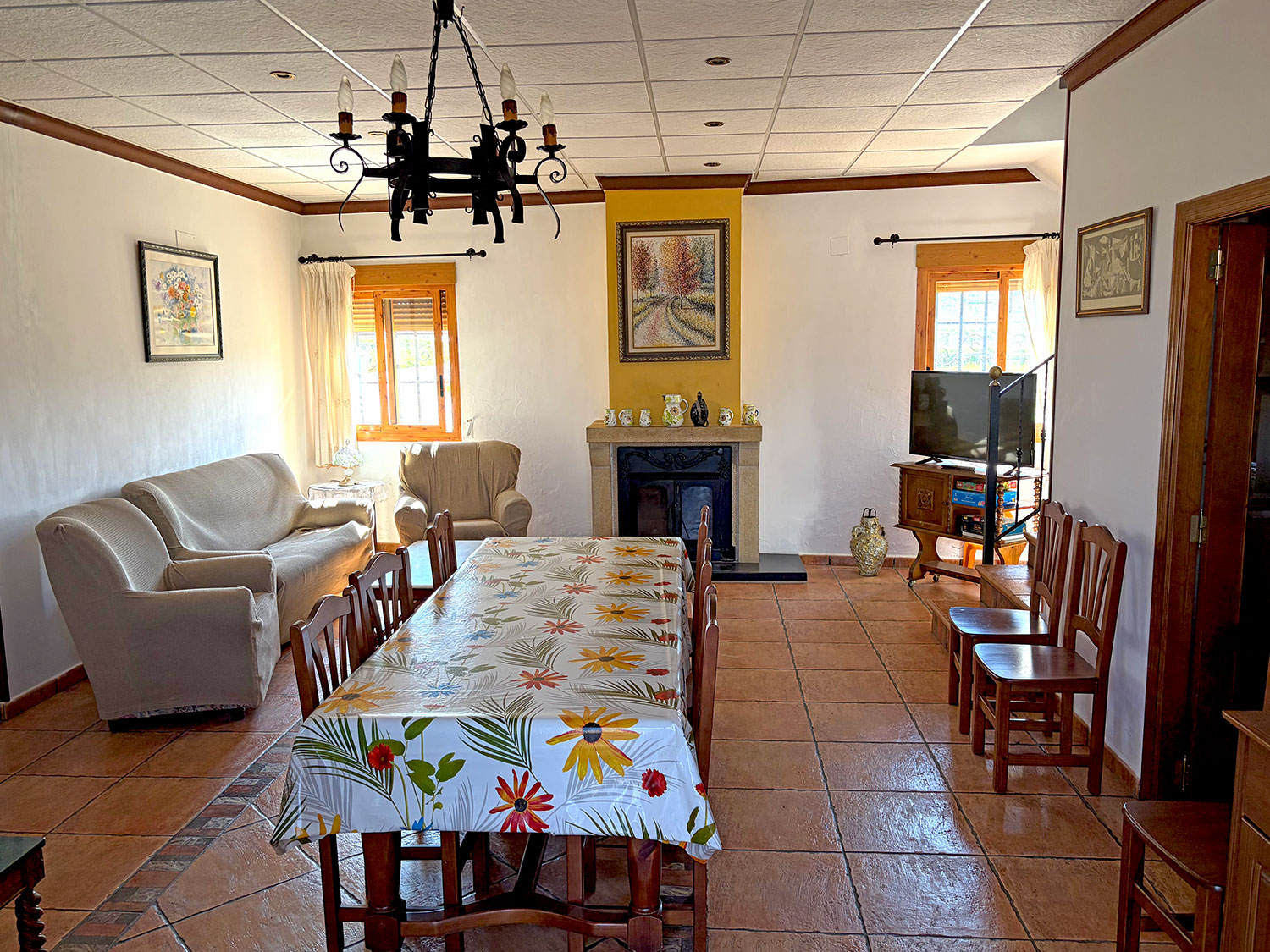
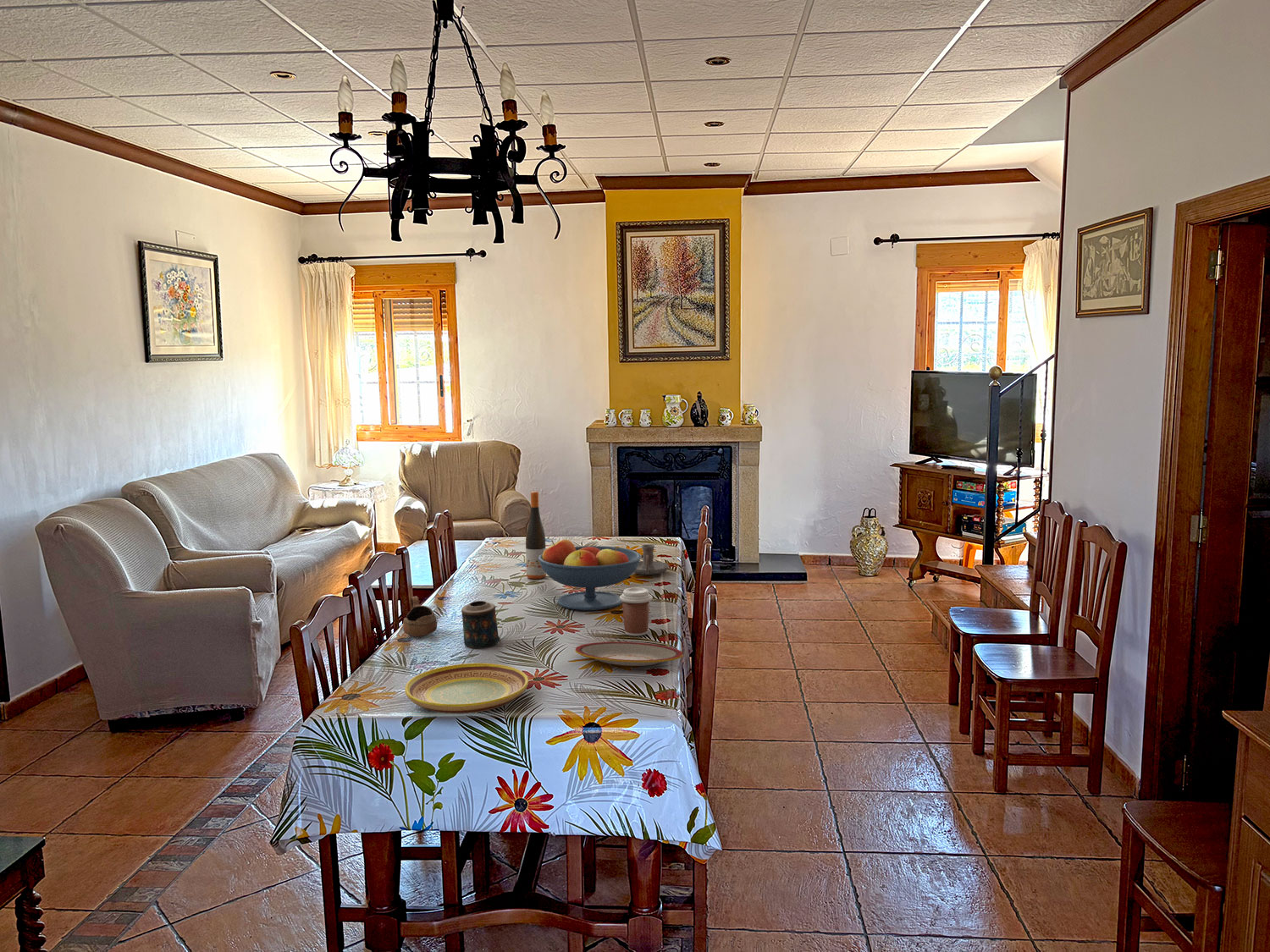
+ candle holder [633,543,670,575]
+ wine bottle [525,491,547,580]
+ coffee cup [620,586,654,637]
+ plate [574,641,684,667]
+ fruit bowl [538,539,642,611]
+ plate [404,663,529,714]
+ cup [402,596,438,637]
+ candle [461,600,501,649]
